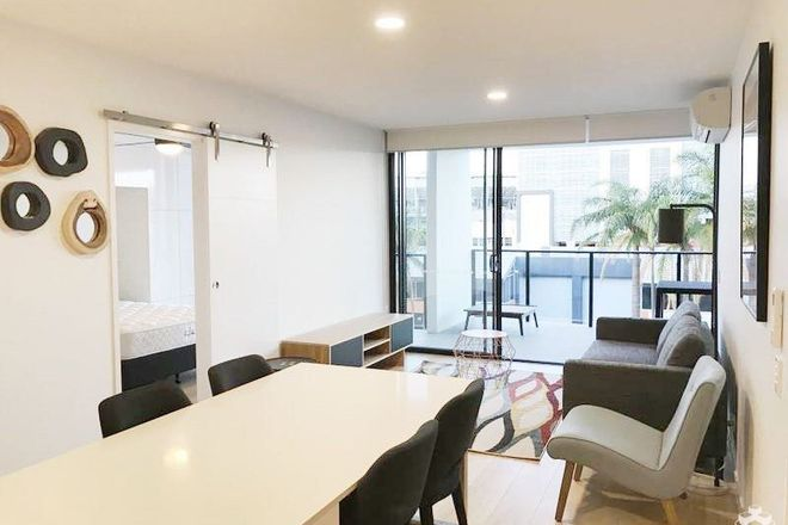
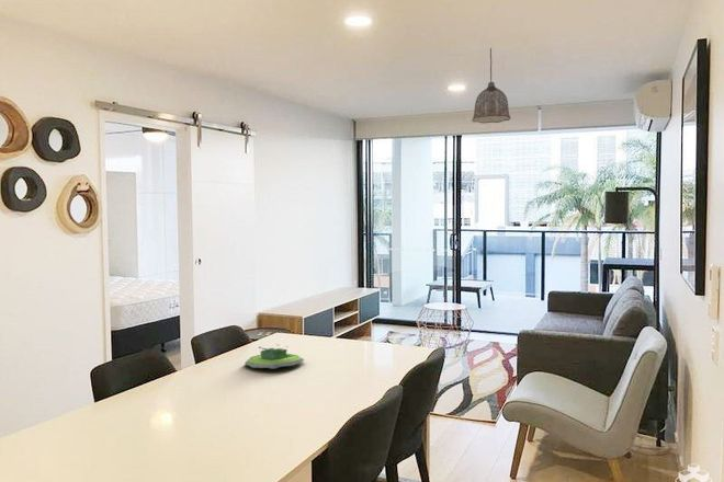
+ plant pot [244,344,306,370]
+ pendant lamp [471,47,512,124]
